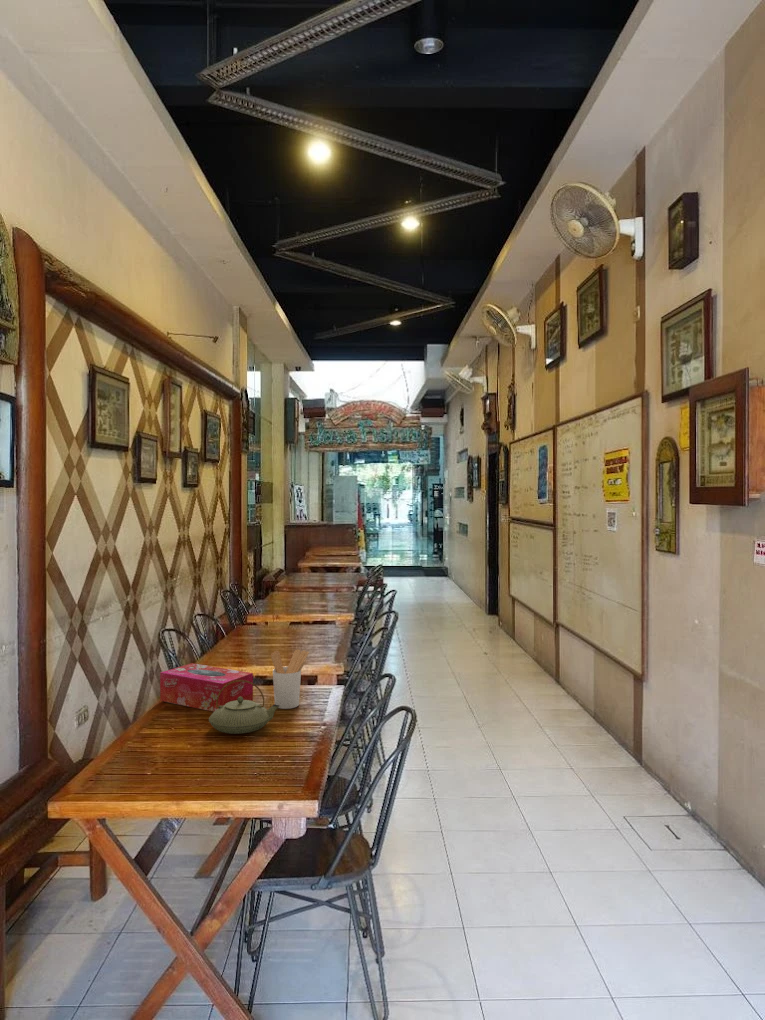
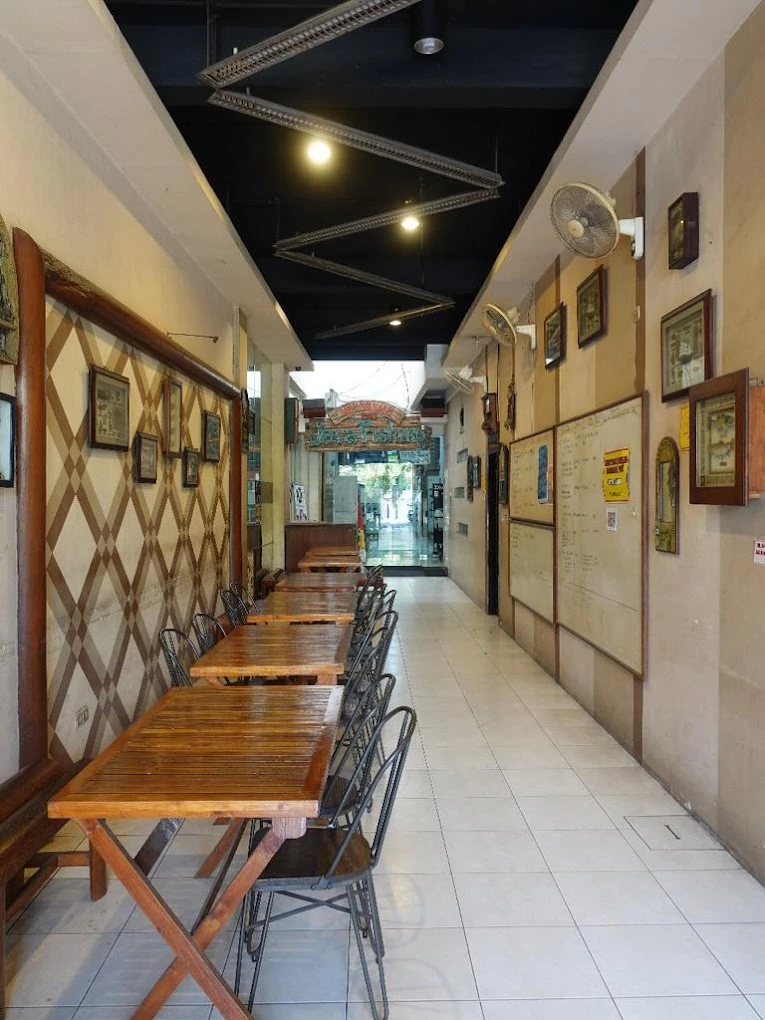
- tissue box [159,662,254,713]
- teapot [208,680,279,735]
- utensil holder [270,649,310,710]
